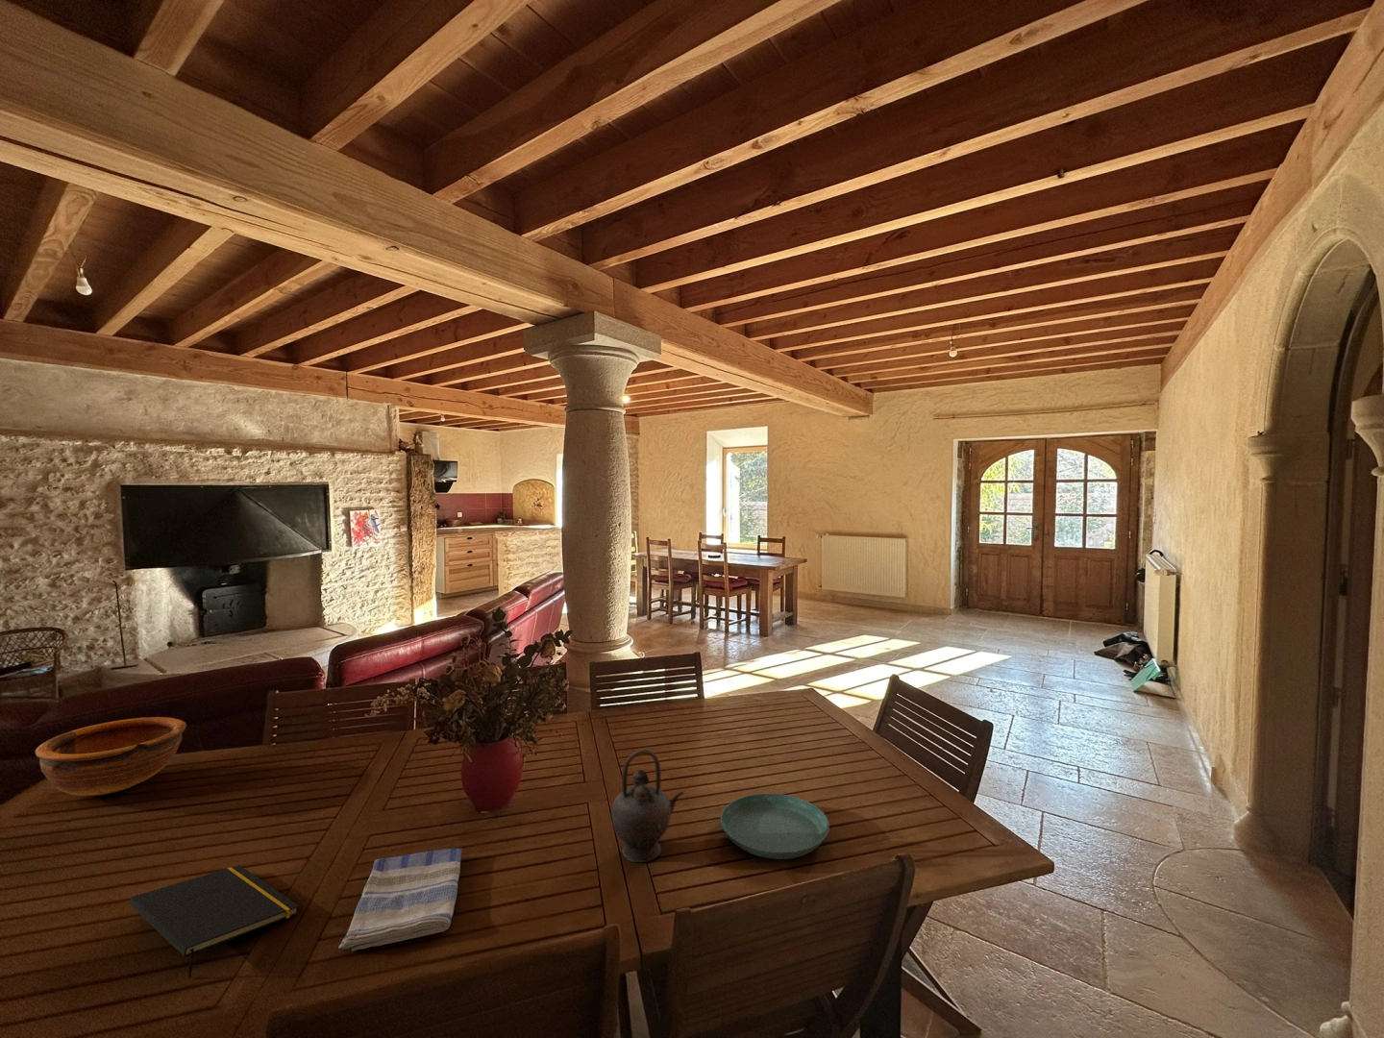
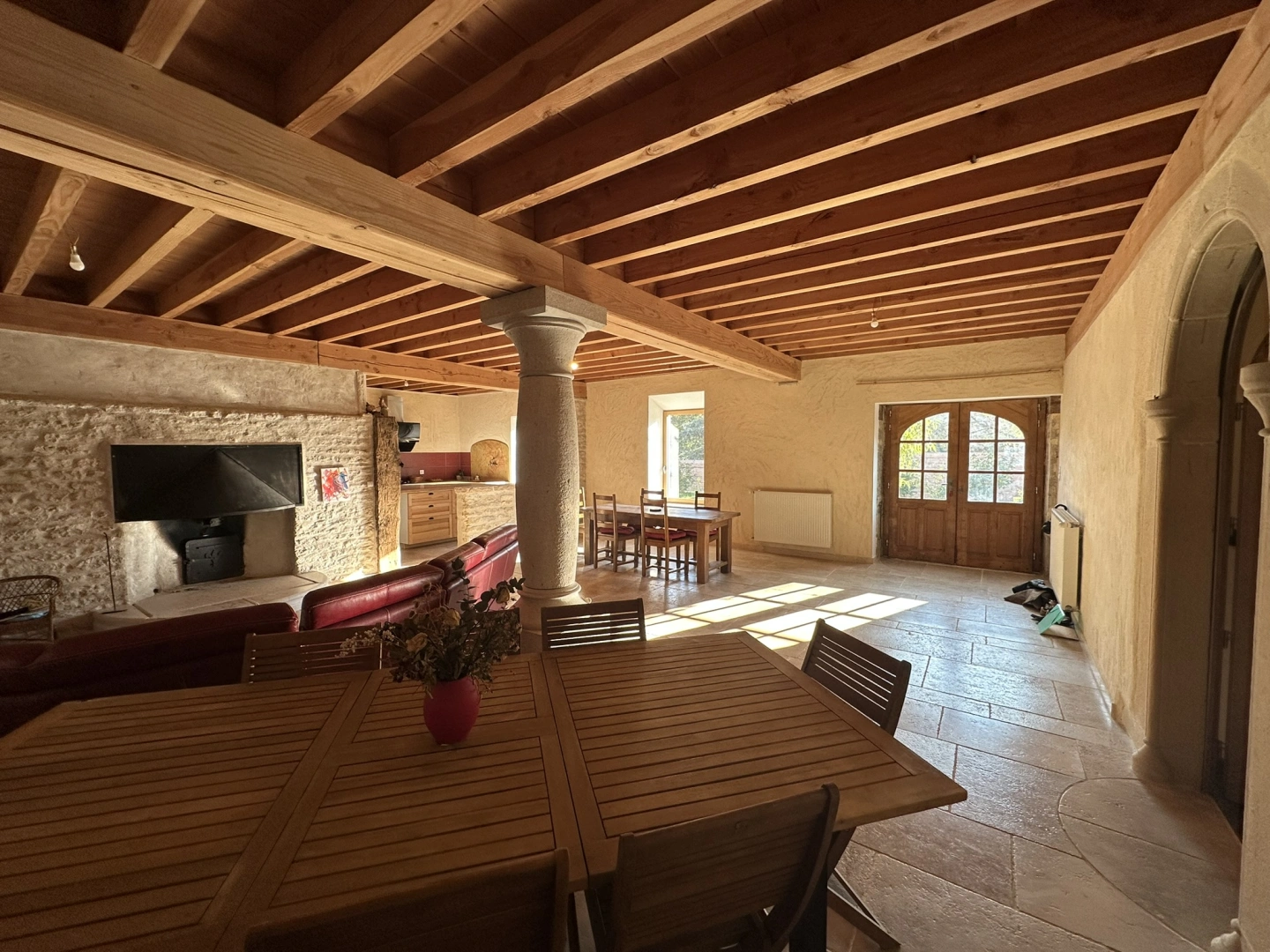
- notepad [129,864,300,978]
- teapot [610,749,685,864]
- bowl [35,716,187,797]
- dish towel [338,847,463,953]
- saucer [720,793,830,860]
